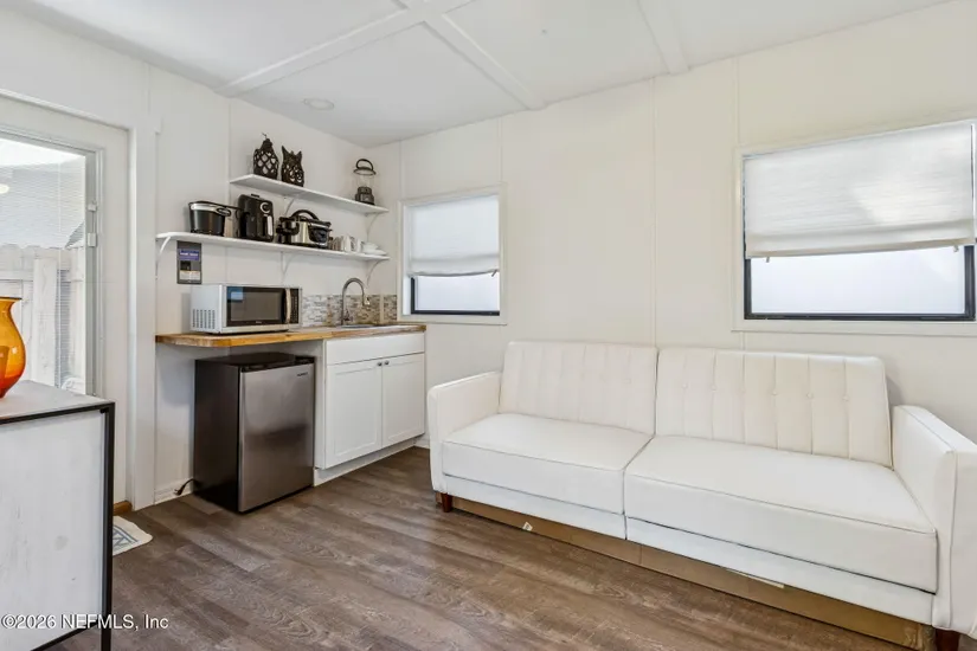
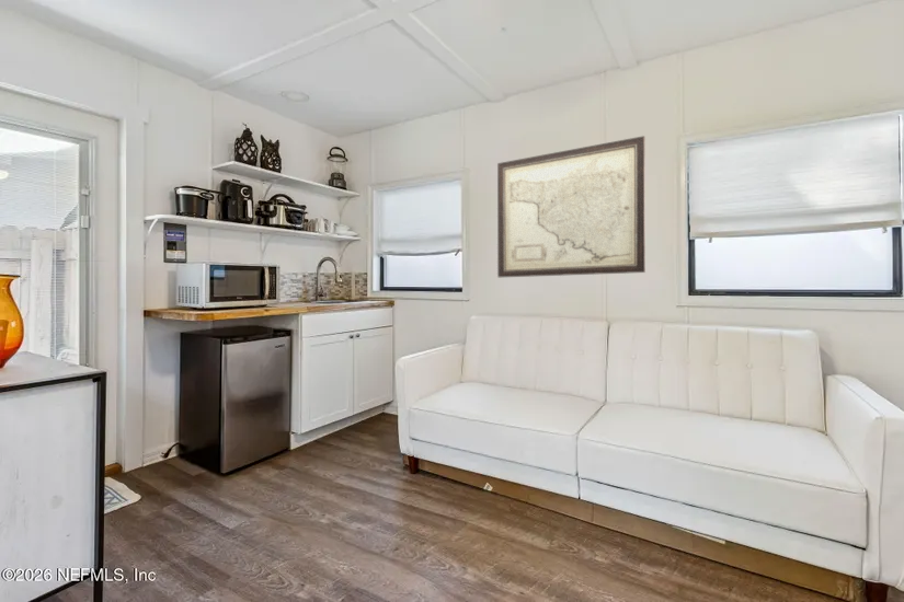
+ wall art [496,135,646,278]
